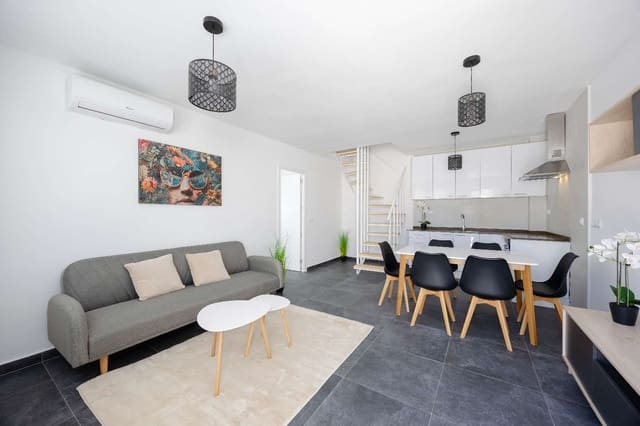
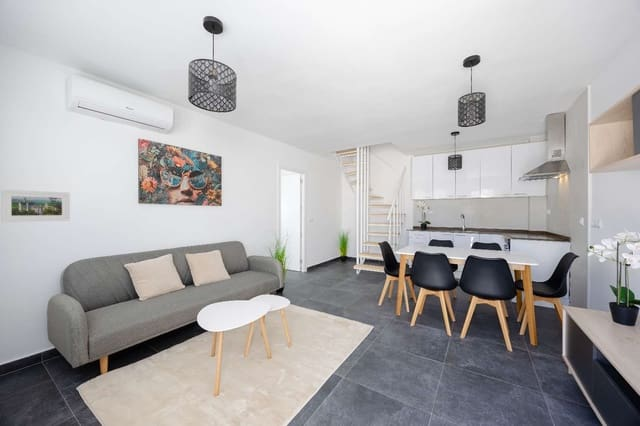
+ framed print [0,189,71,223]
